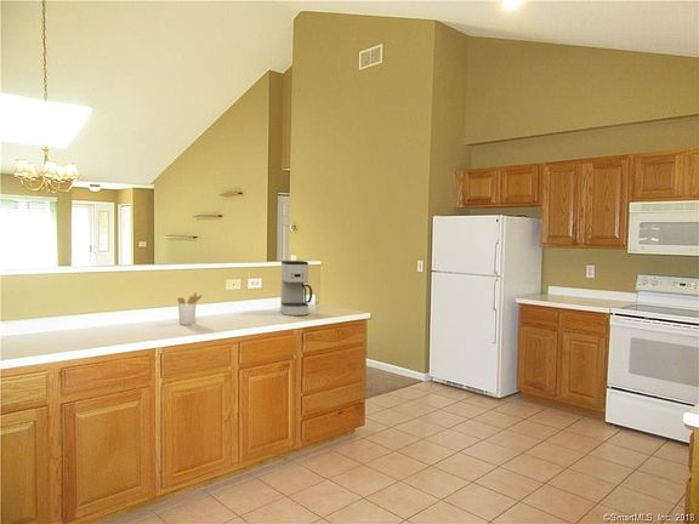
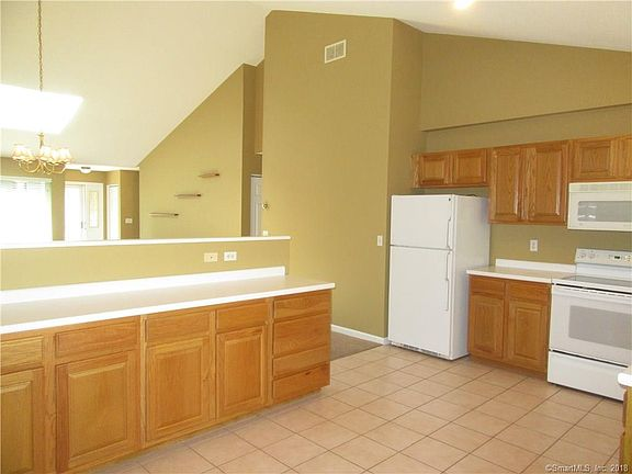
- utensil holder [176,291,203,326]
- coffee maker [279,260,313,317]
